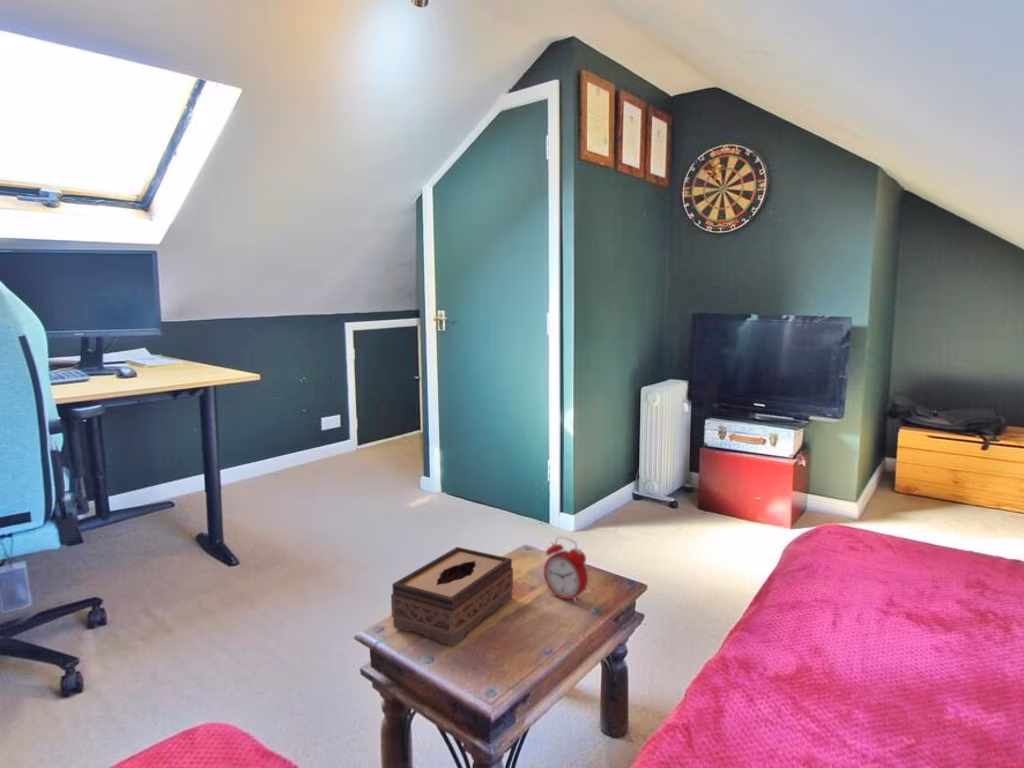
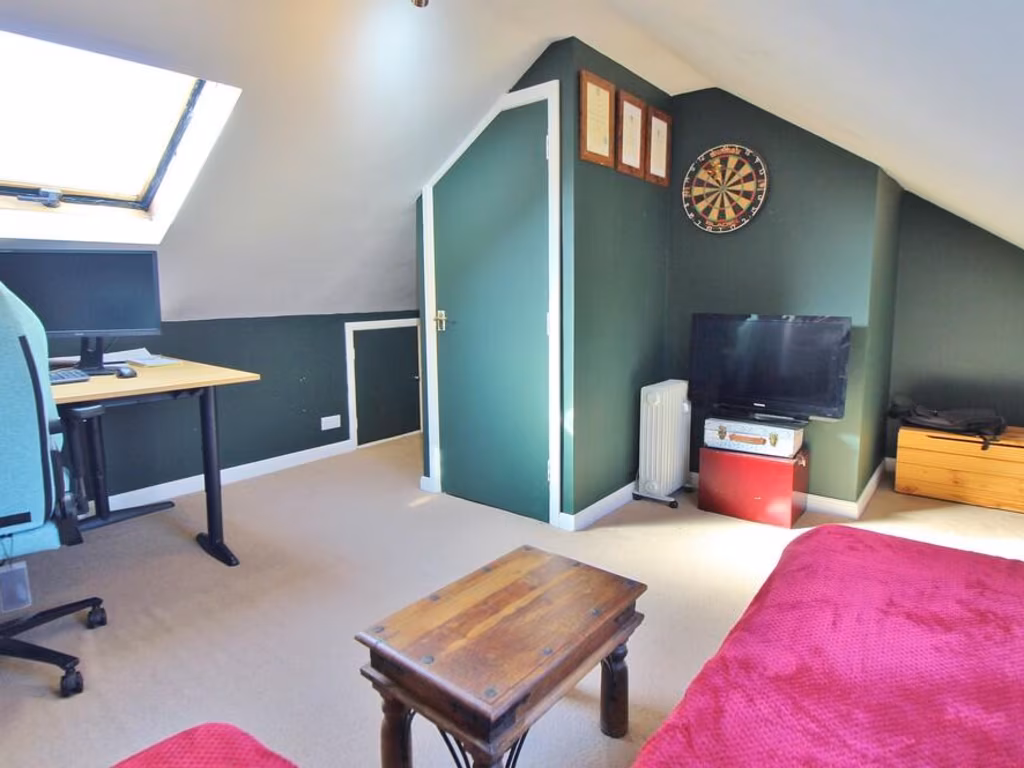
- tissue box [390,546,514,647]
- alarm clock [543,536,589,604]
